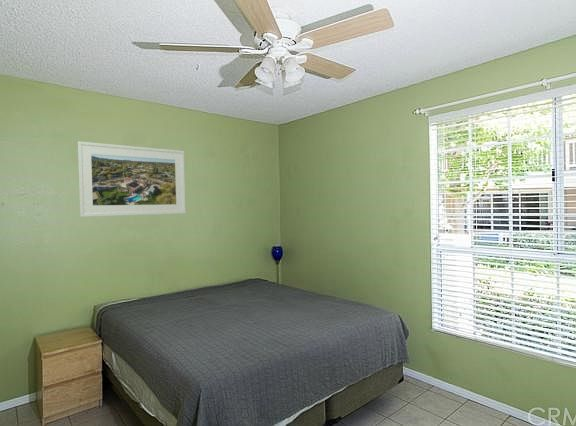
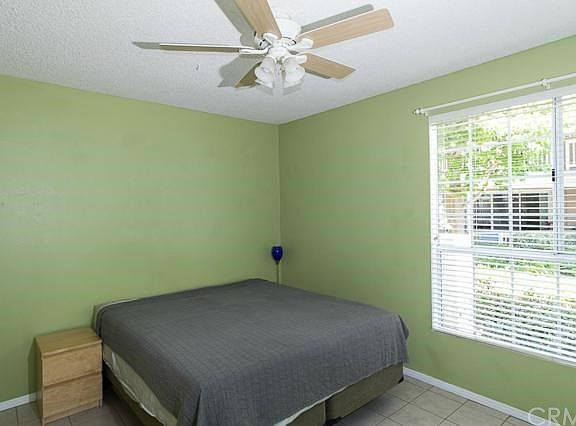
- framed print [77,140,187,218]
